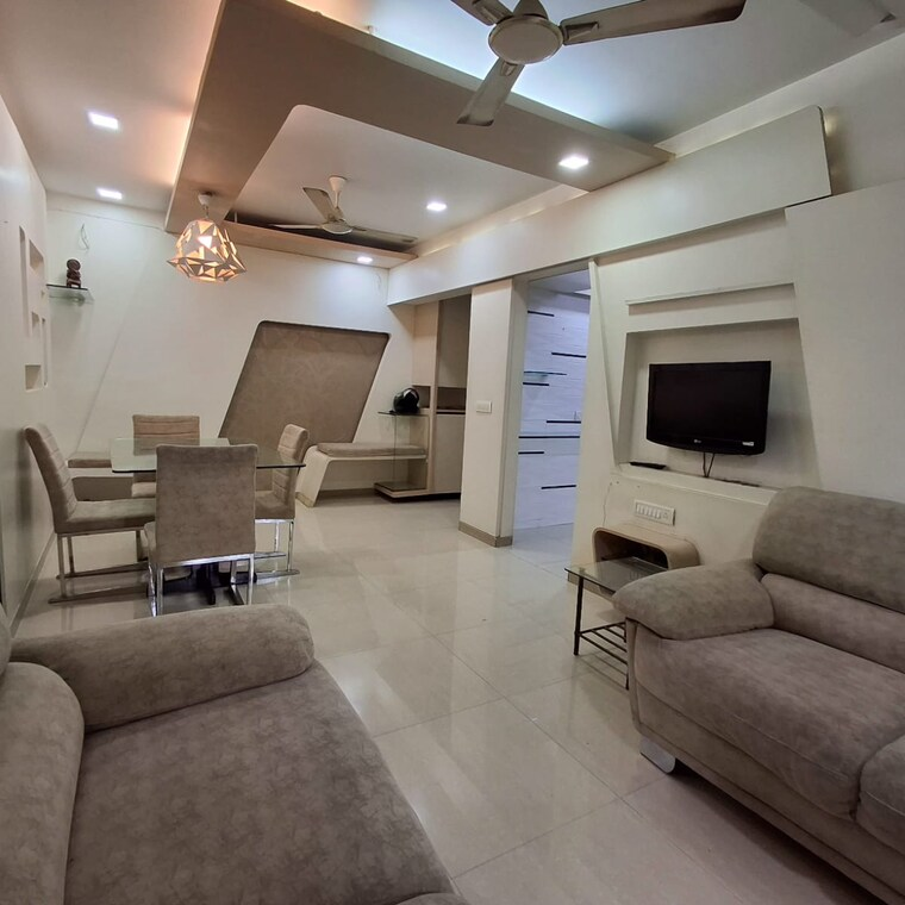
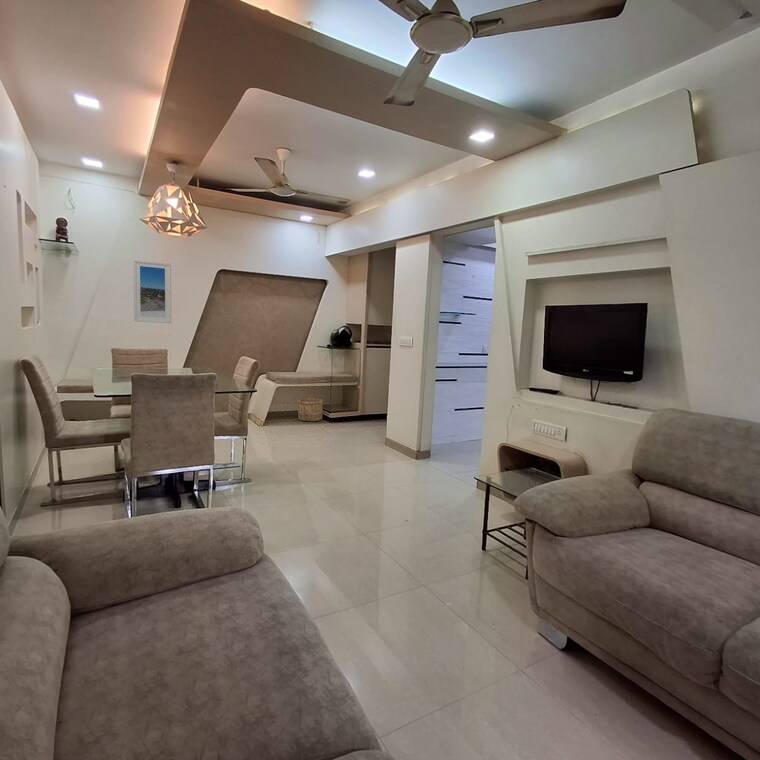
+ wooden bucket [296,397,324,422]
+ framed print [132,258,173,324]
